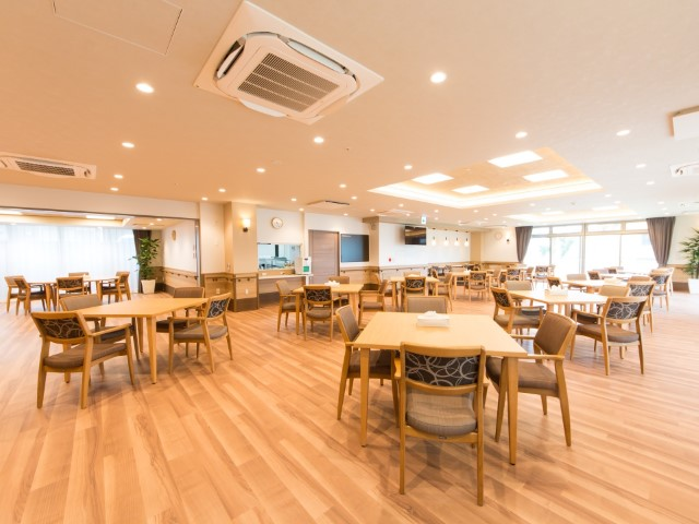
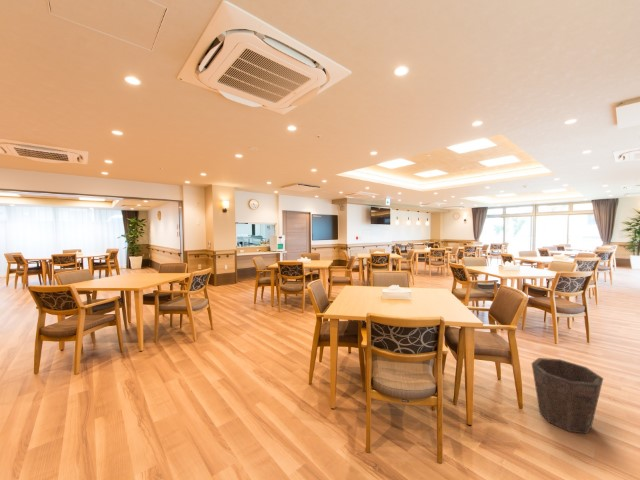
+ waste bin [531,357,604,435]
